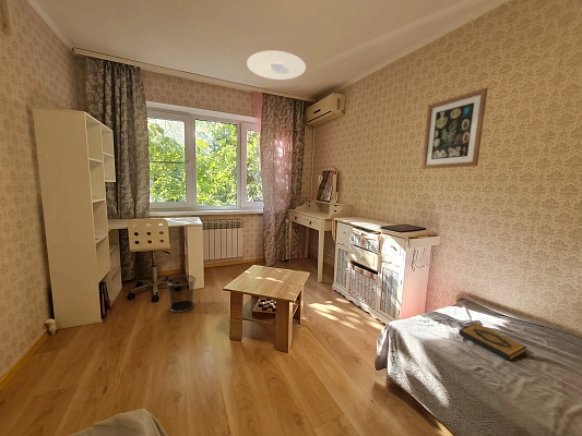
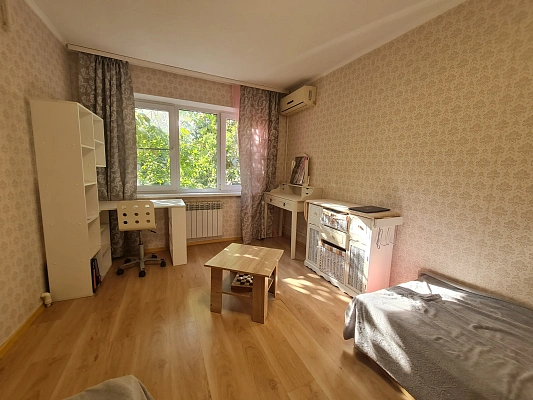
- ceiling light [246,49,307,81]
- hardback book [458,323,527,362]
- wall art [420,87,488,170]
- waste bin [165,274,197,313]
